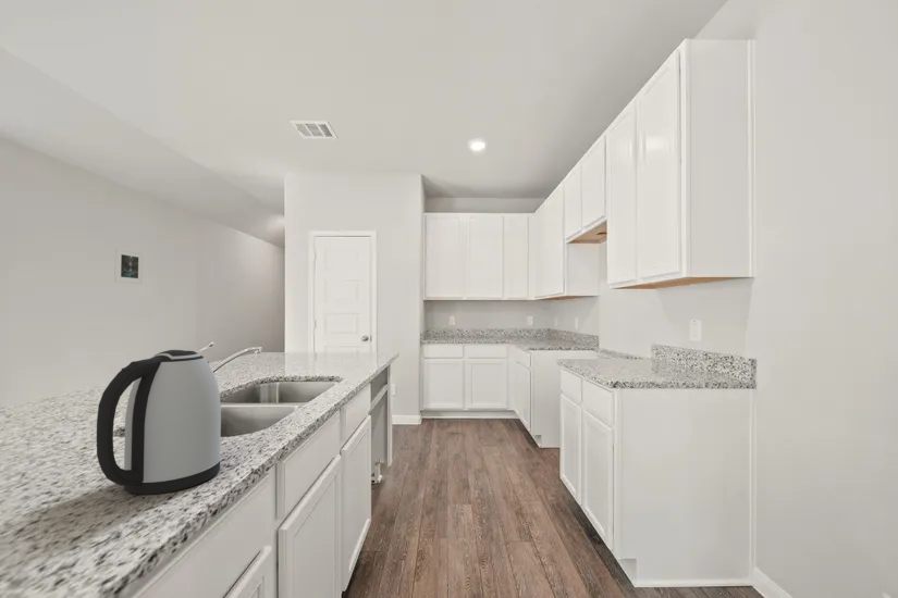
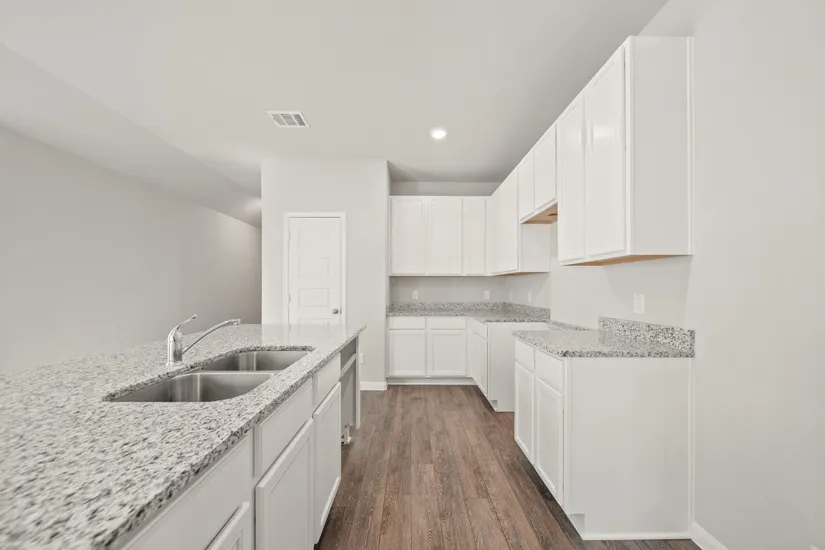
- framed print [113,247,145,285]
- kettle [96,349,222,496]
